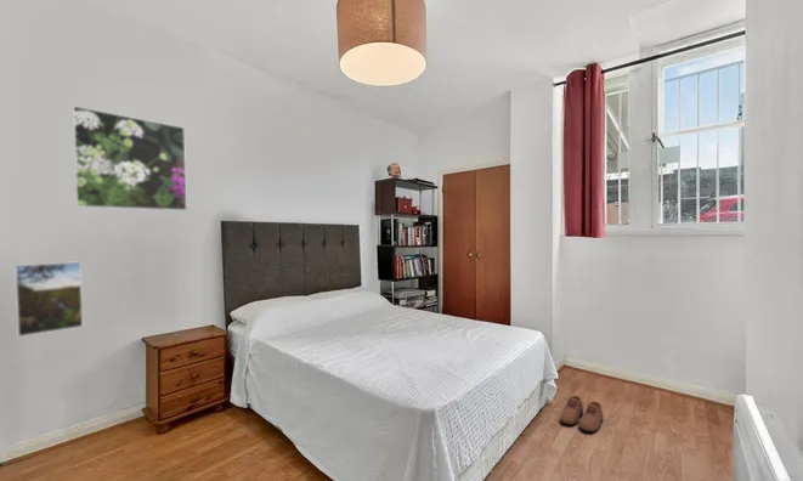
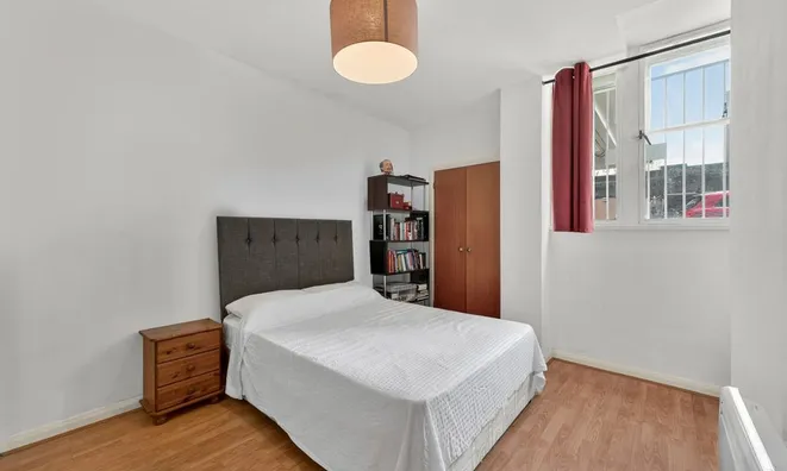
- shoe [559,395,604,434]
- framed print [13,260,84,338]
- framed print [72,104,188,211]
